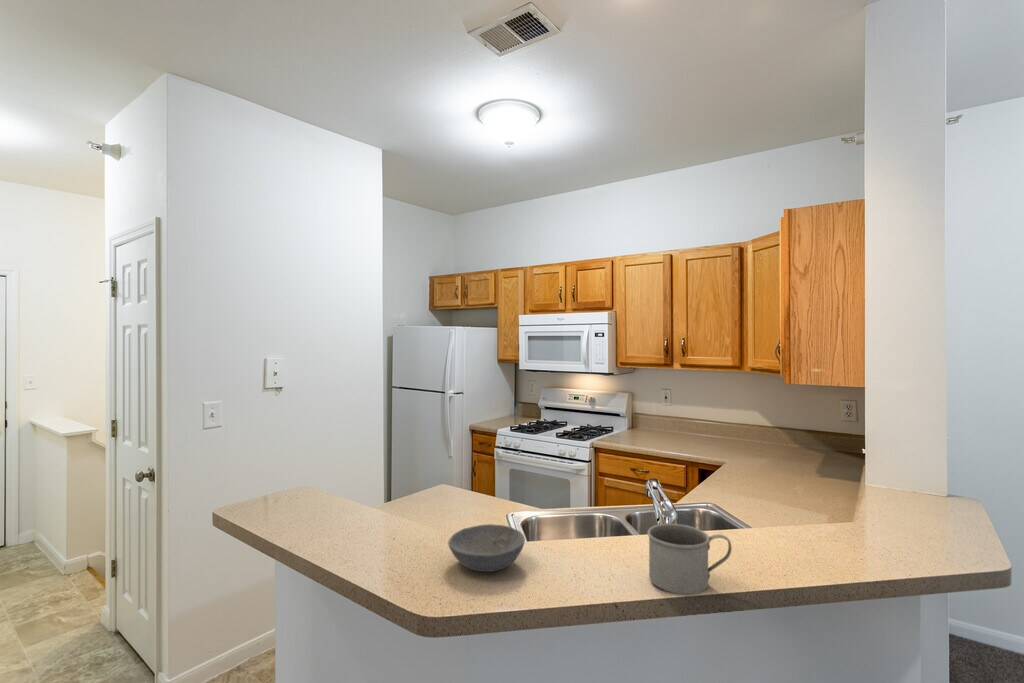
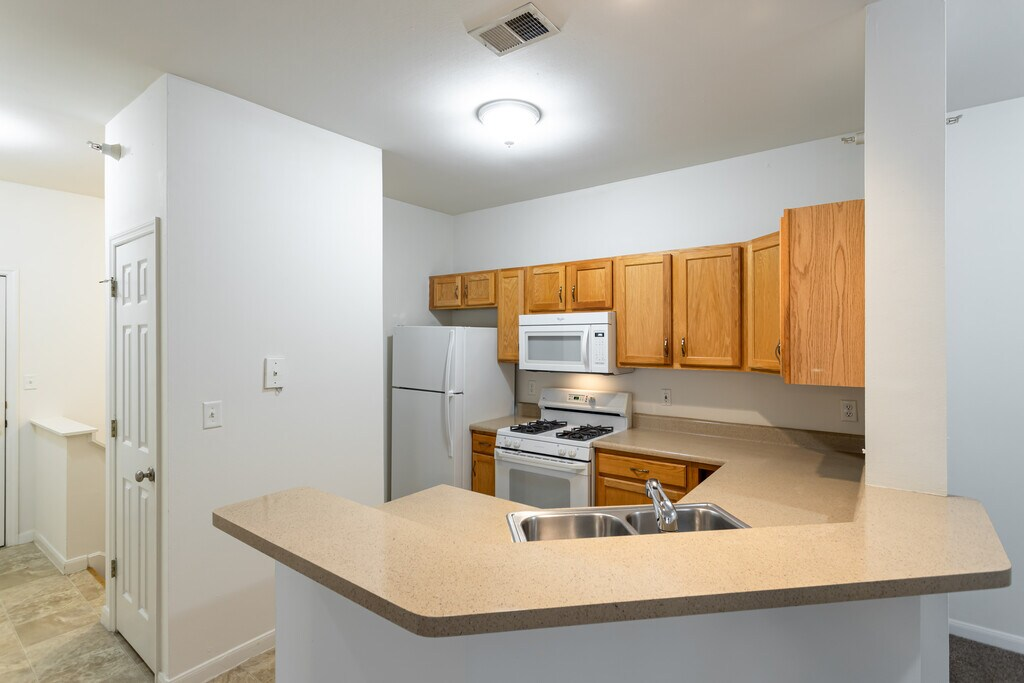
- mug [646,523,733,595]
- bowl [447,523,526,573]
